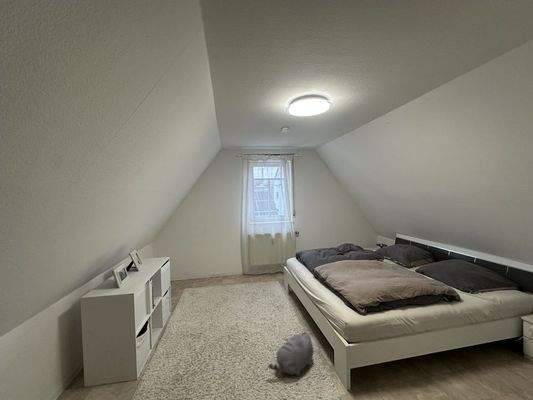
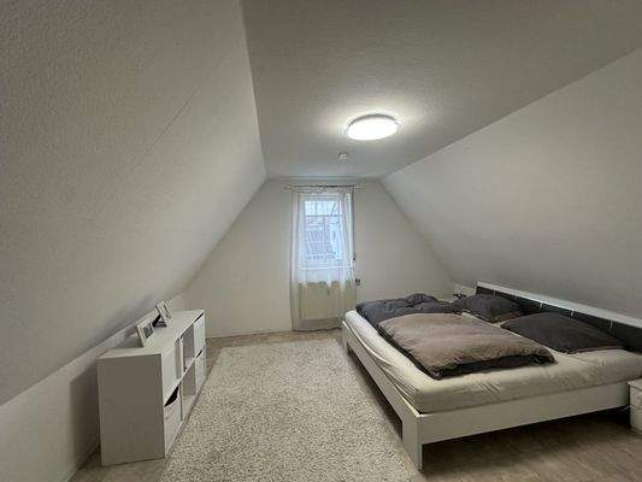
- plush toy [268,330,315,377]
